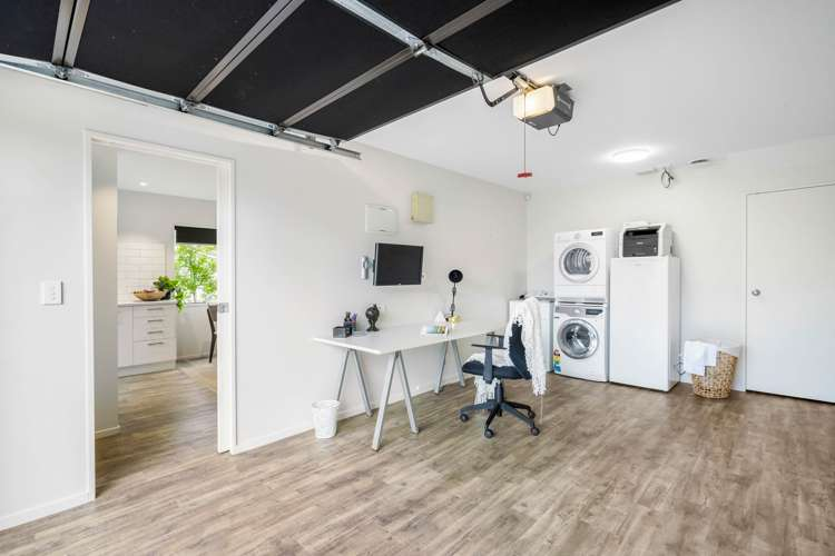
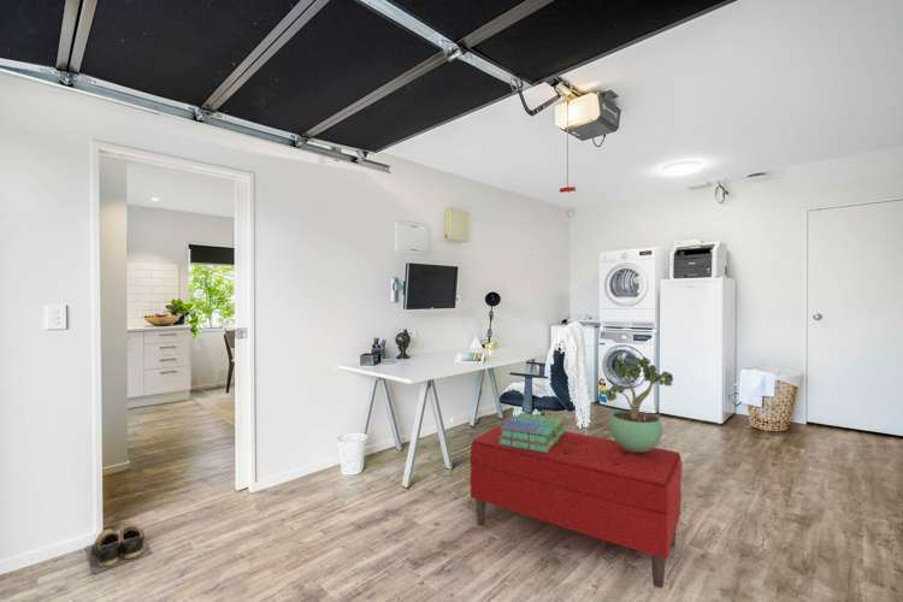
+ stack of books [498,412,566,453]
+ potted plant [603,355,674,453]
+ shoes [84,523,153,576]
+ bench [468,423,683,589]
